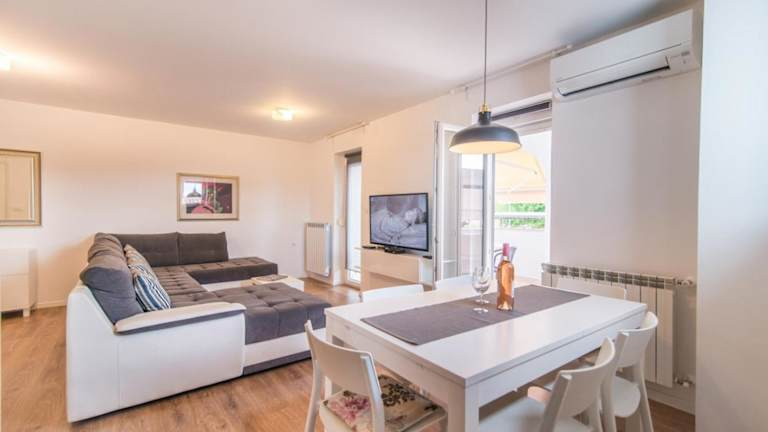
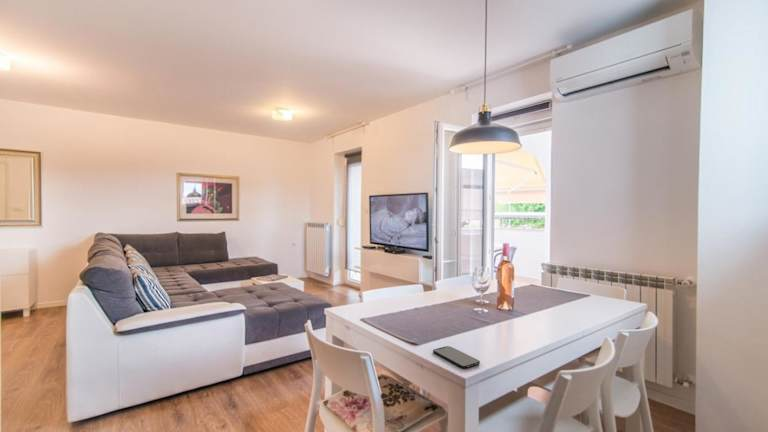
+ smartphone [432,345,481,369]
